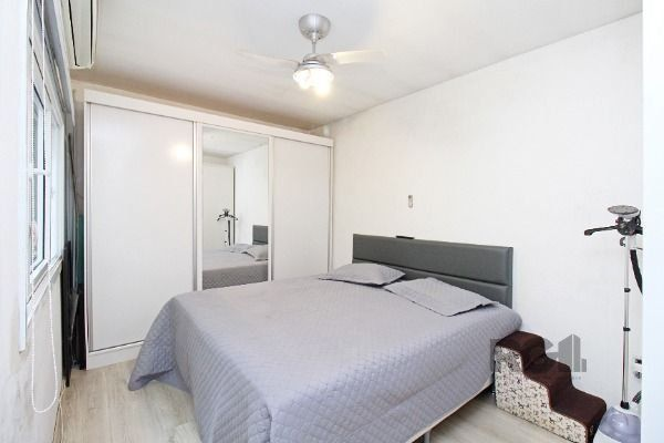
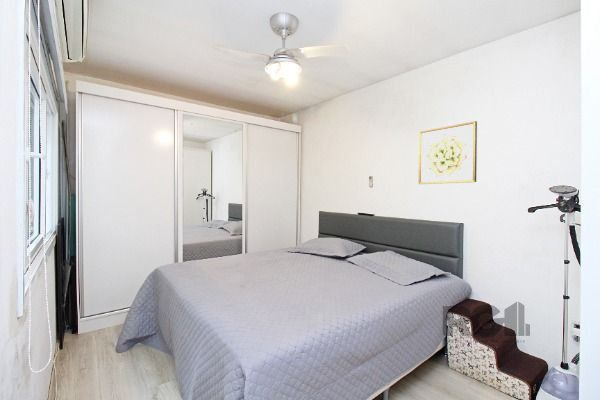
+ wall art [418,120,478,185]
